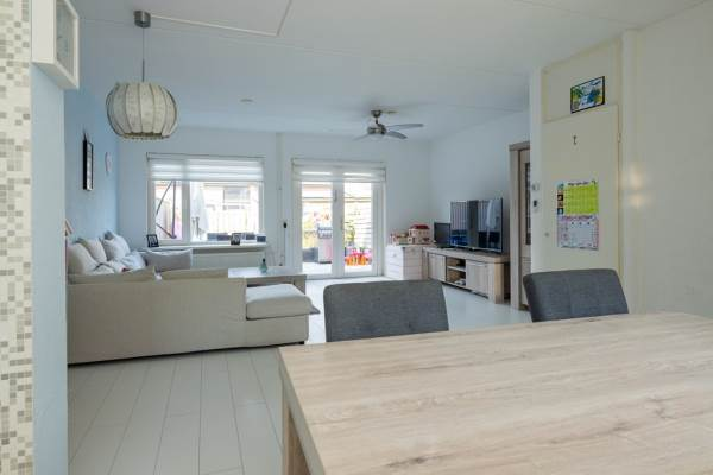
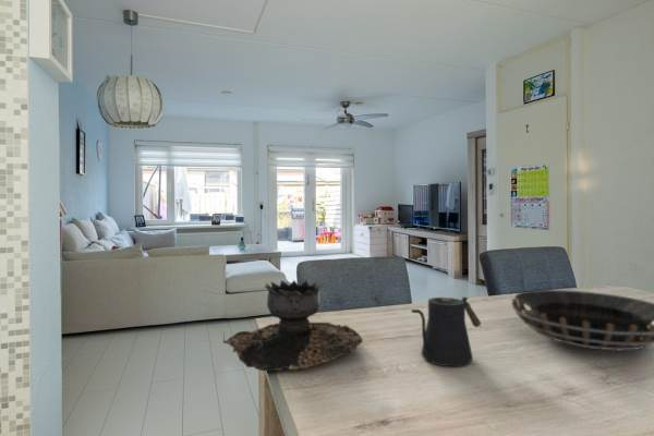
+ brazier [222,279,364,373]
+ decorative bowl [510,289,654,351]
+ kettle [410,295,482,367]
